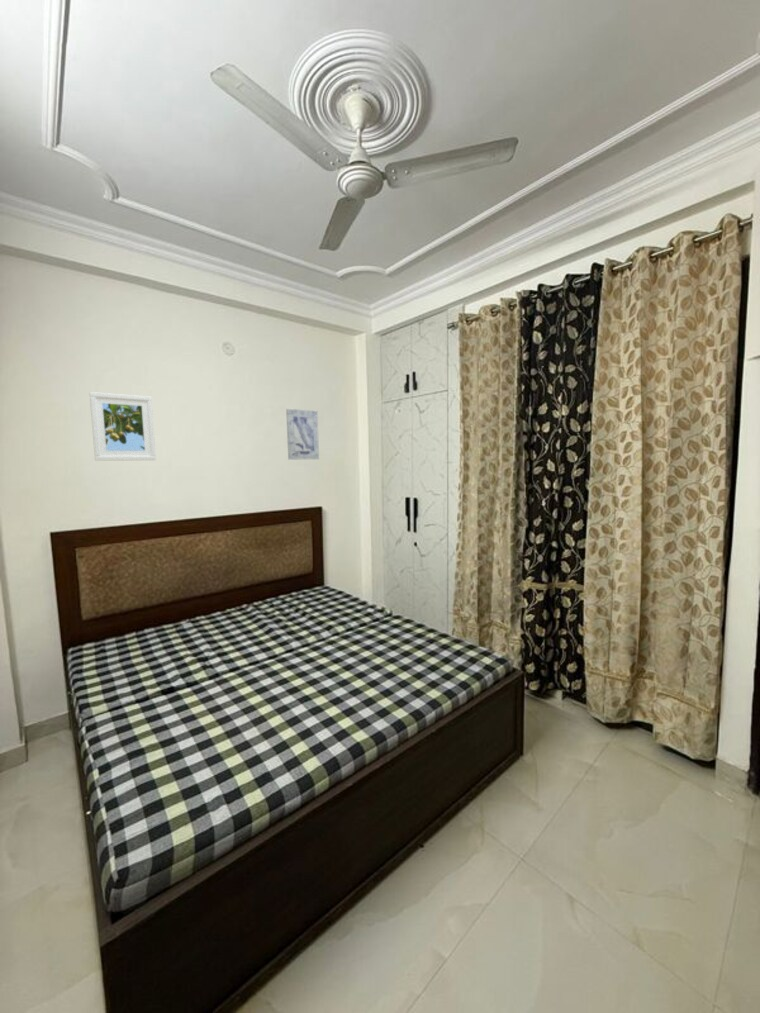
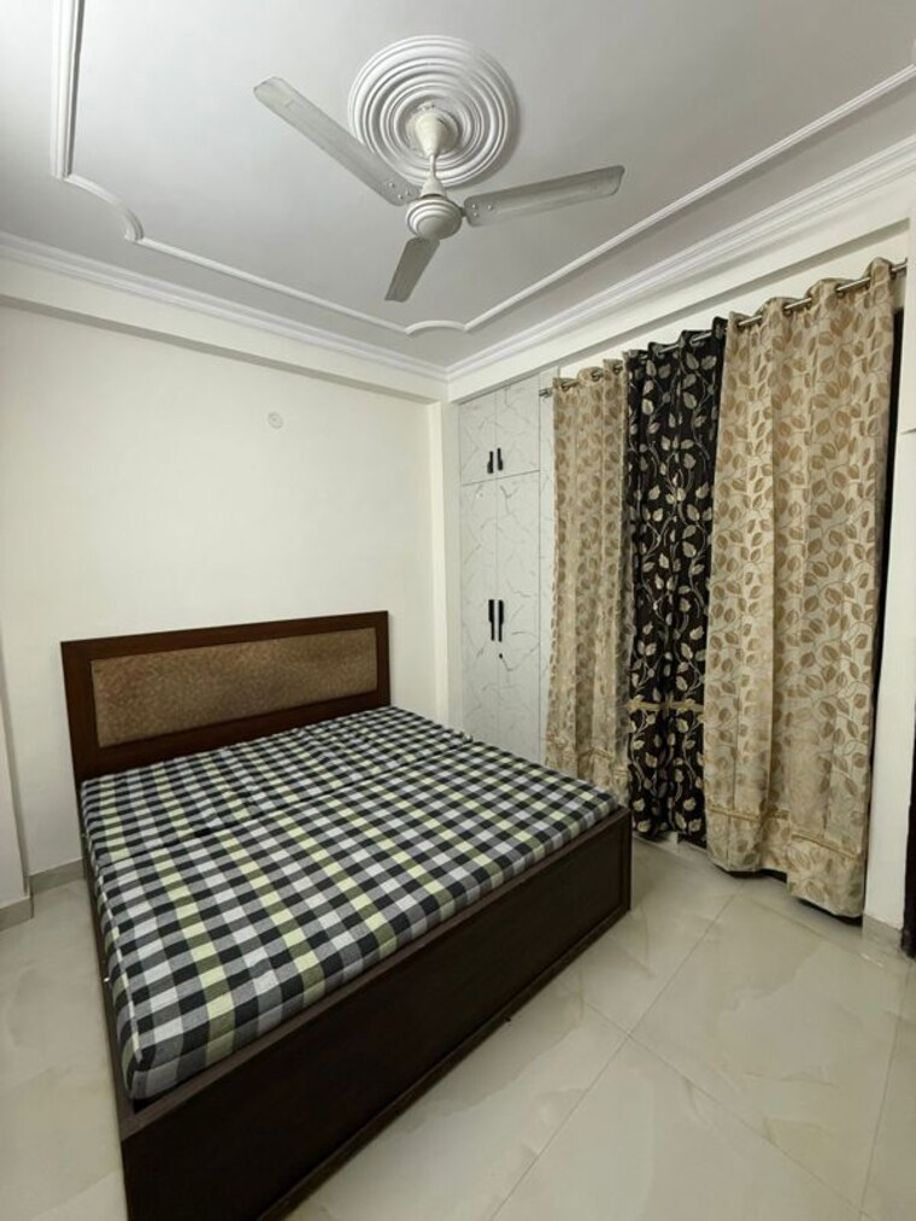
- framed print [88,391,157,462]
- wall art [285,408,320,461]
